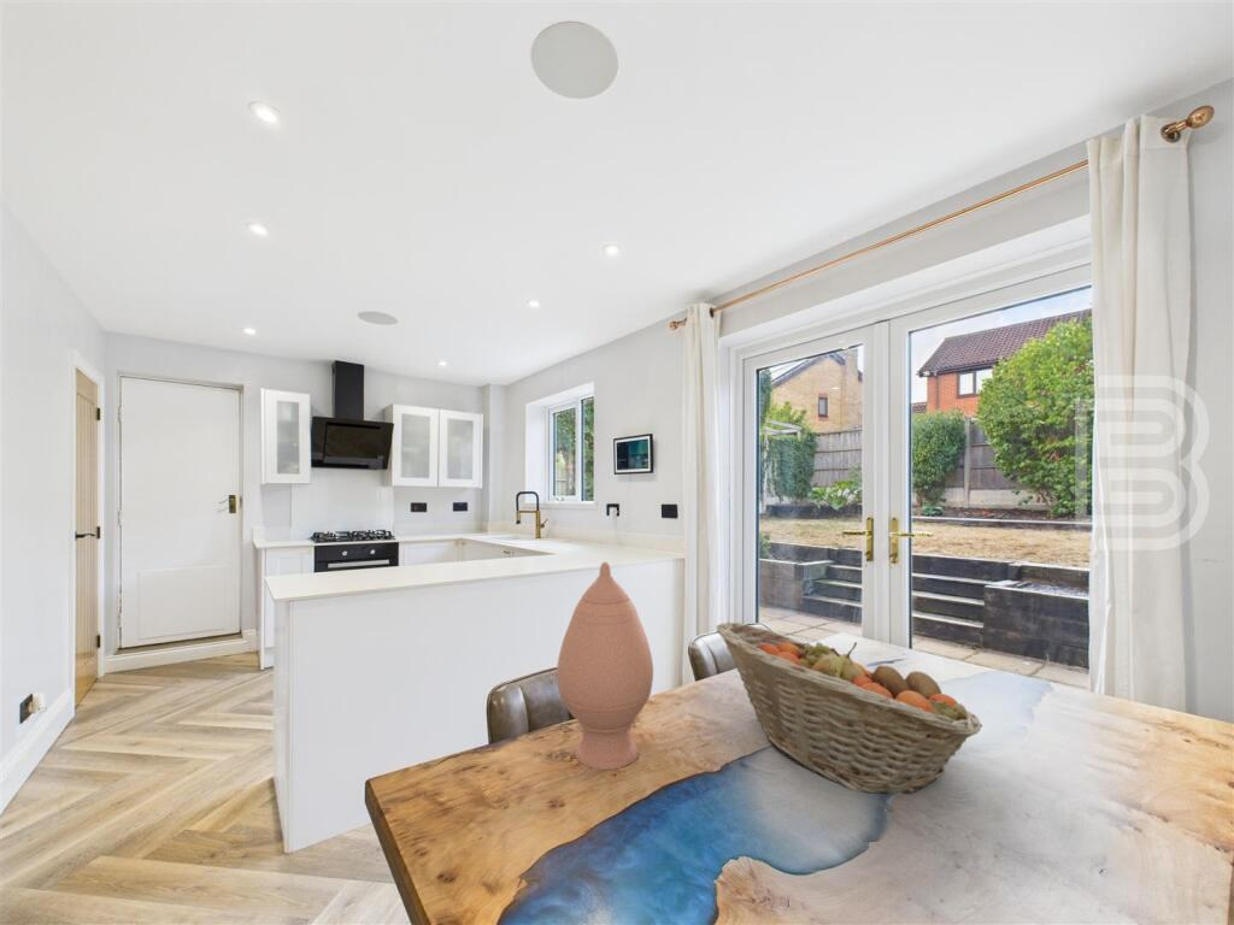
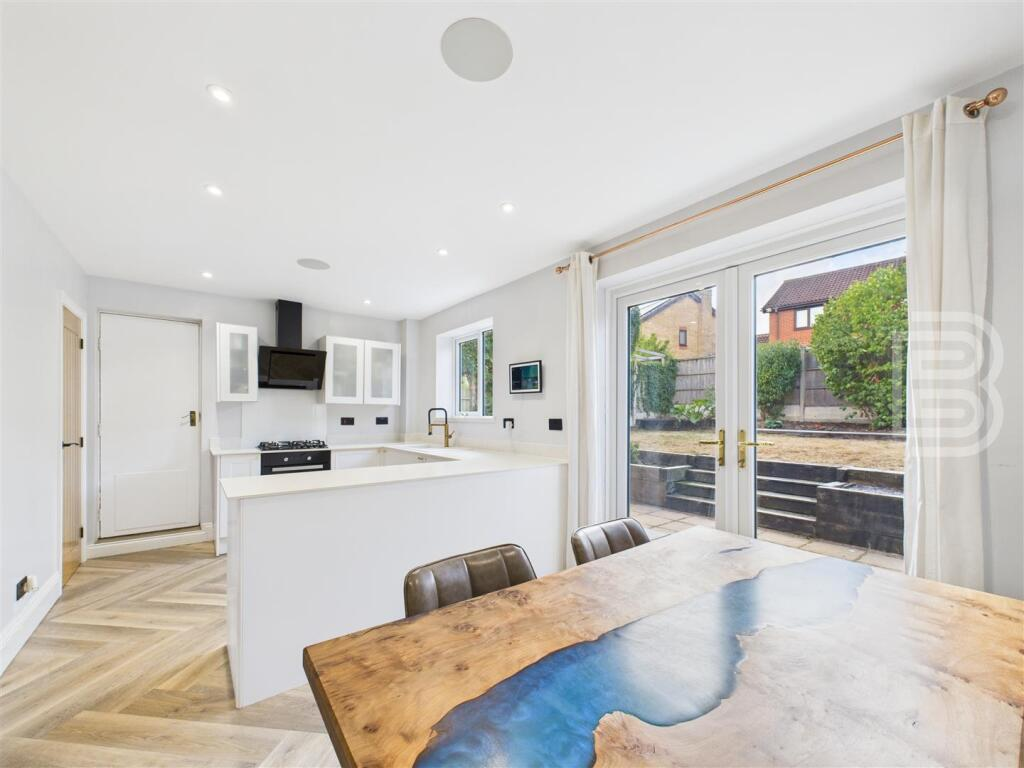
- fruit basket [716,620,983,795]
- vase [556,561,654,771]
